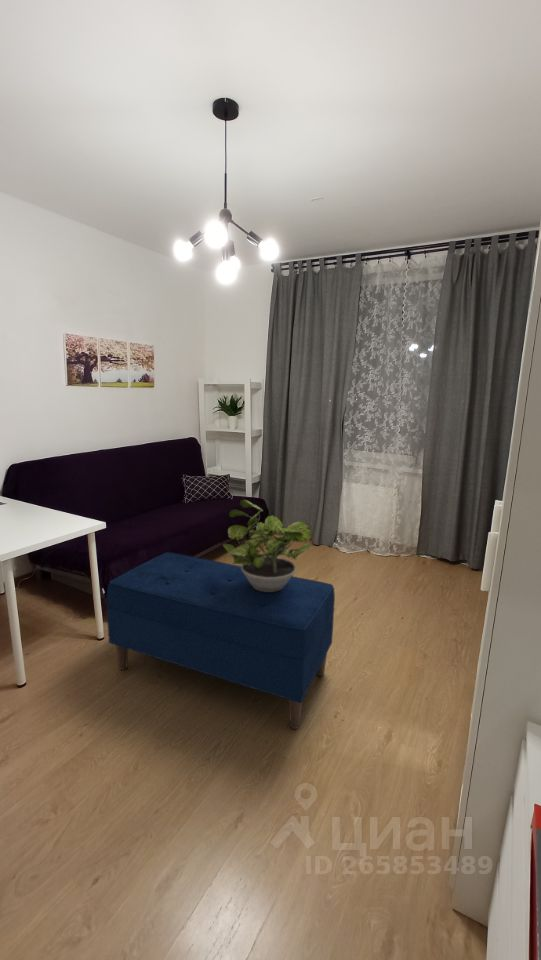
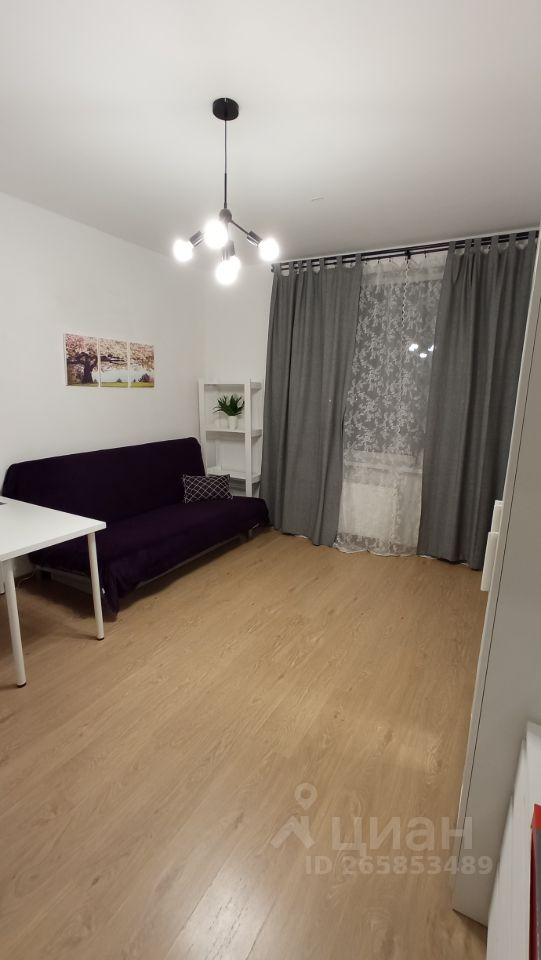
- bench [106,551,336,730]
- potted plant [222,499,312,592]
